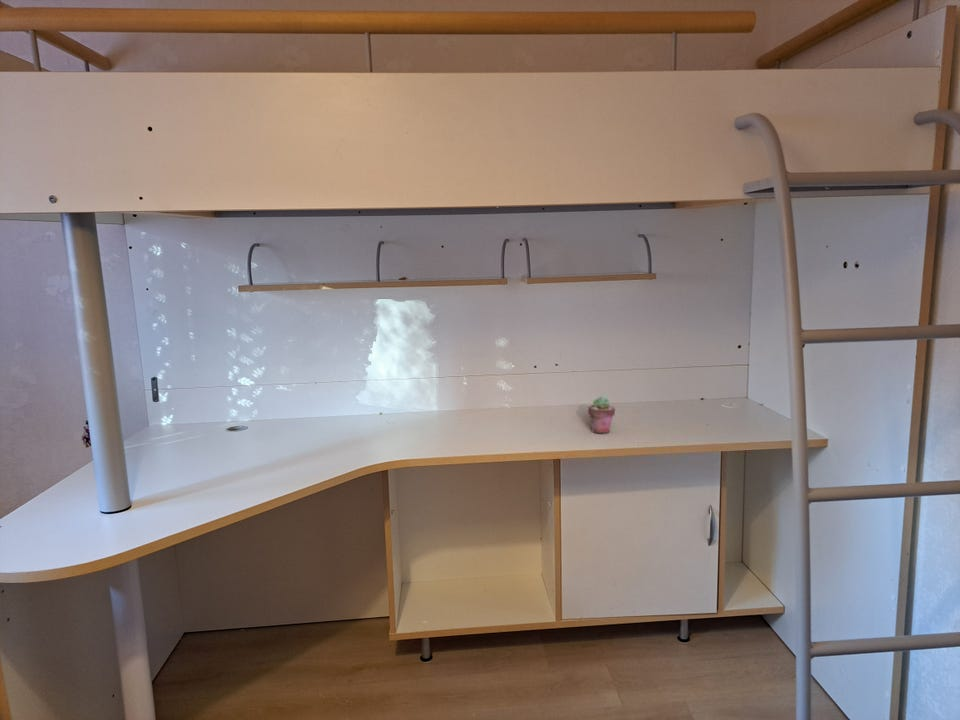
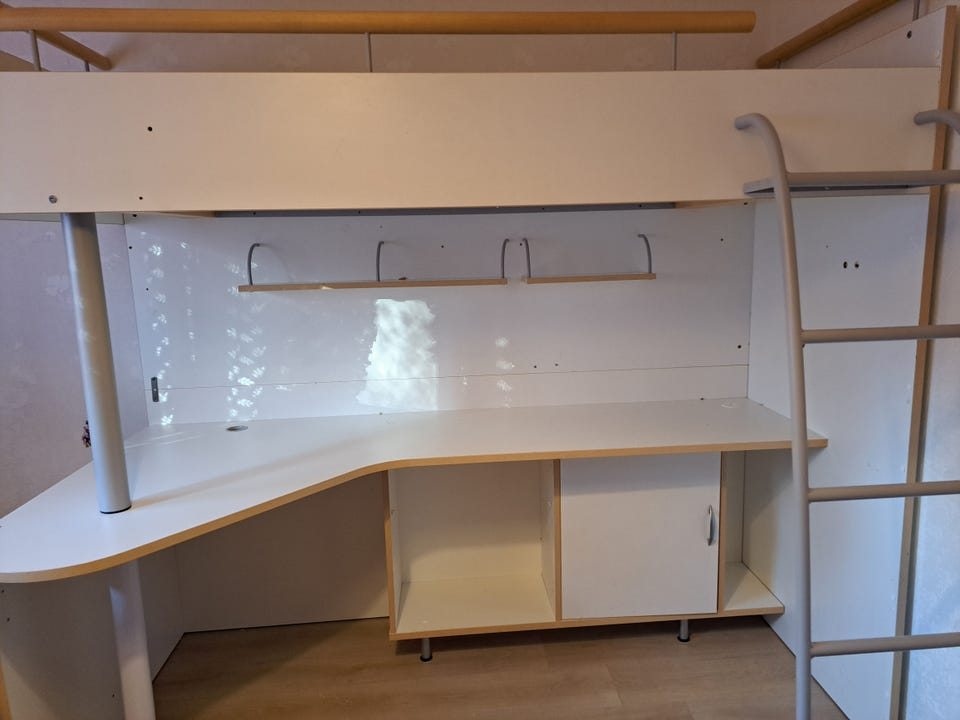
- potted succulent [587,395,616,434]
